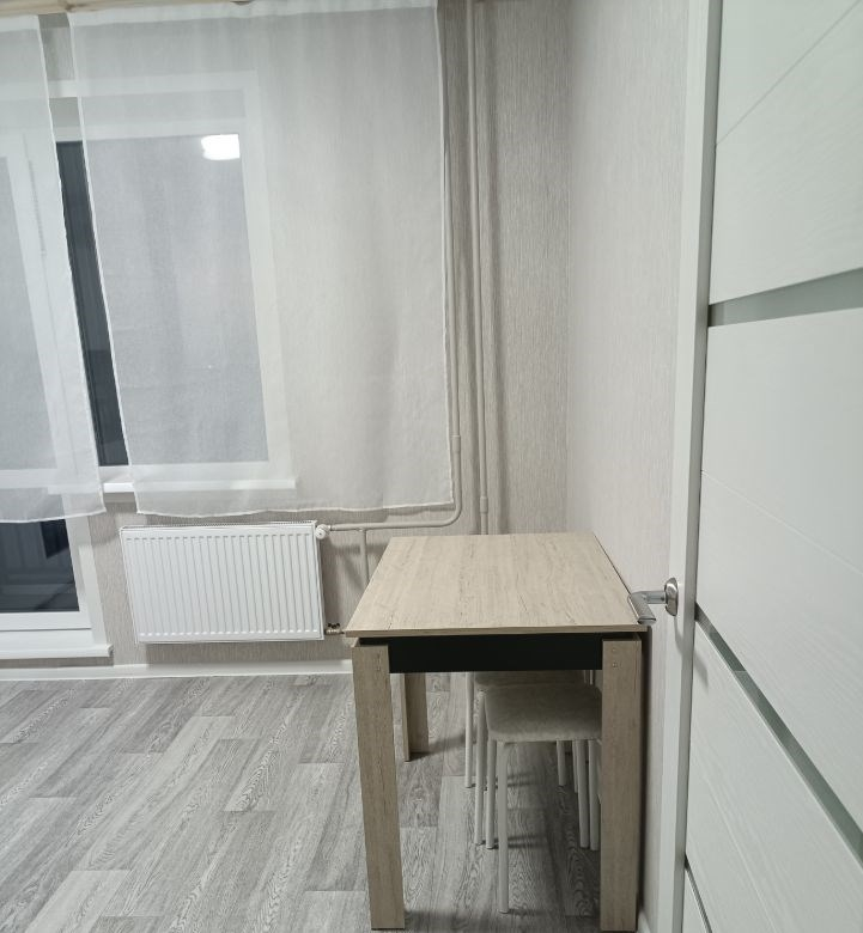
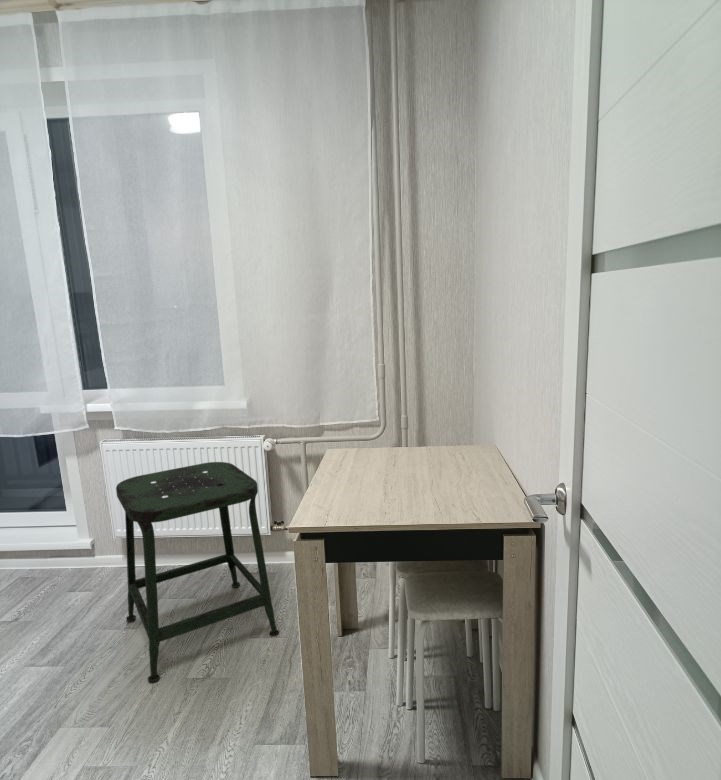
+ stool [115,461,280,684]
